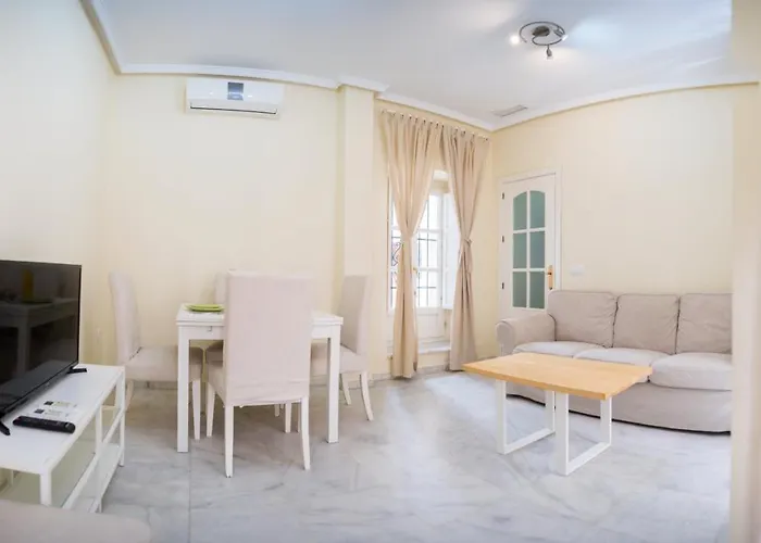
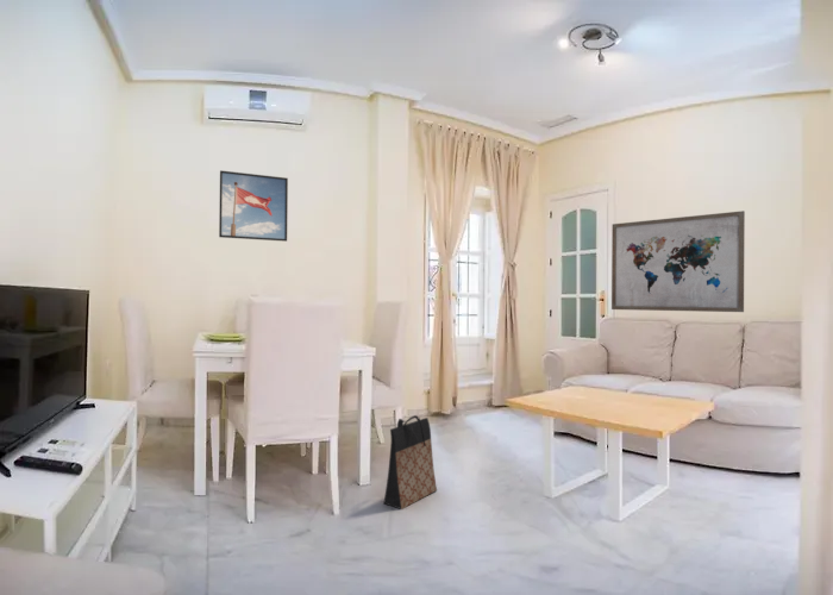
+ wall art [610,209,746,313]
+ bag [382,414,438,511]
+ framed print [218,169,289,243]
